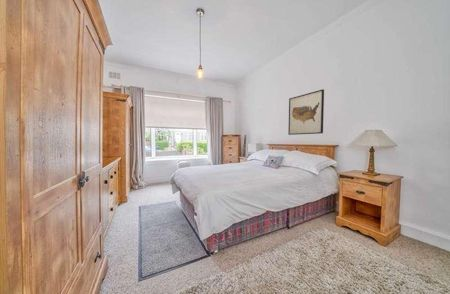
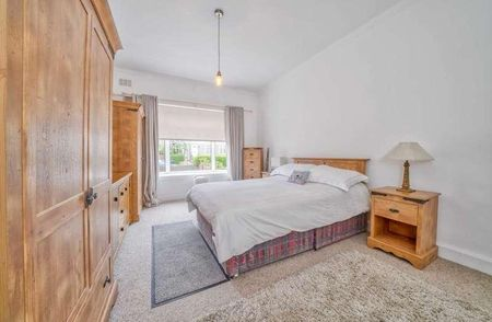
- wall art [287,88,325,136]
